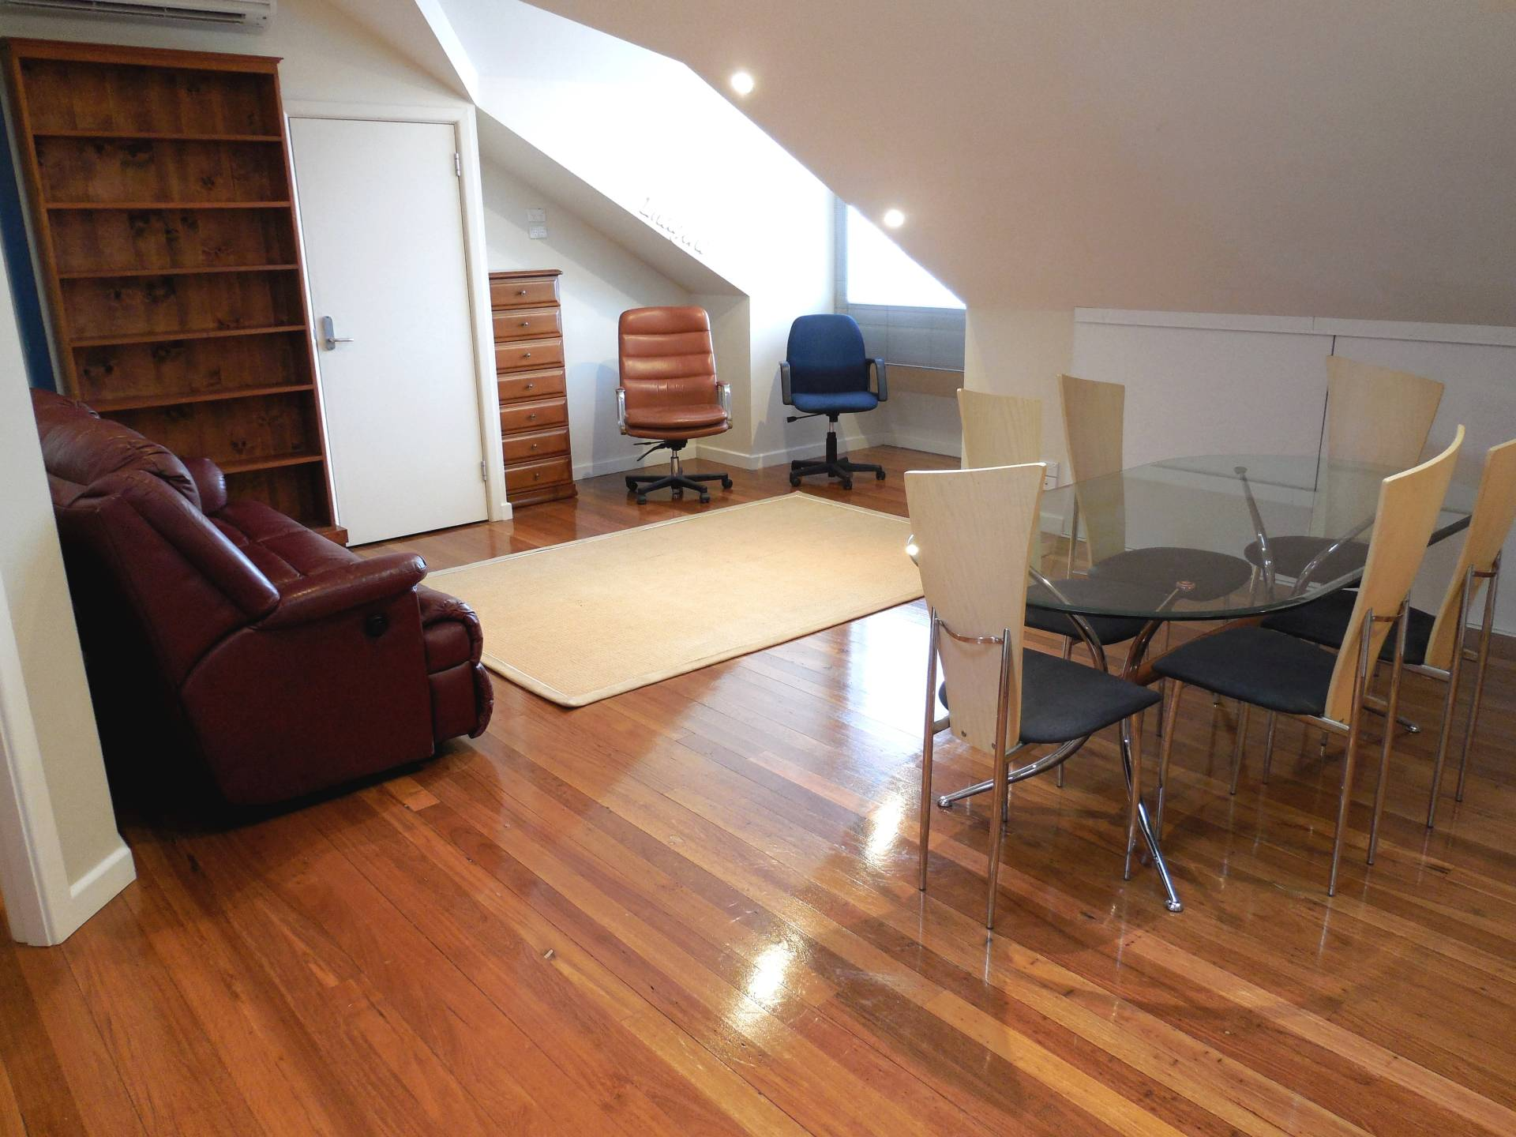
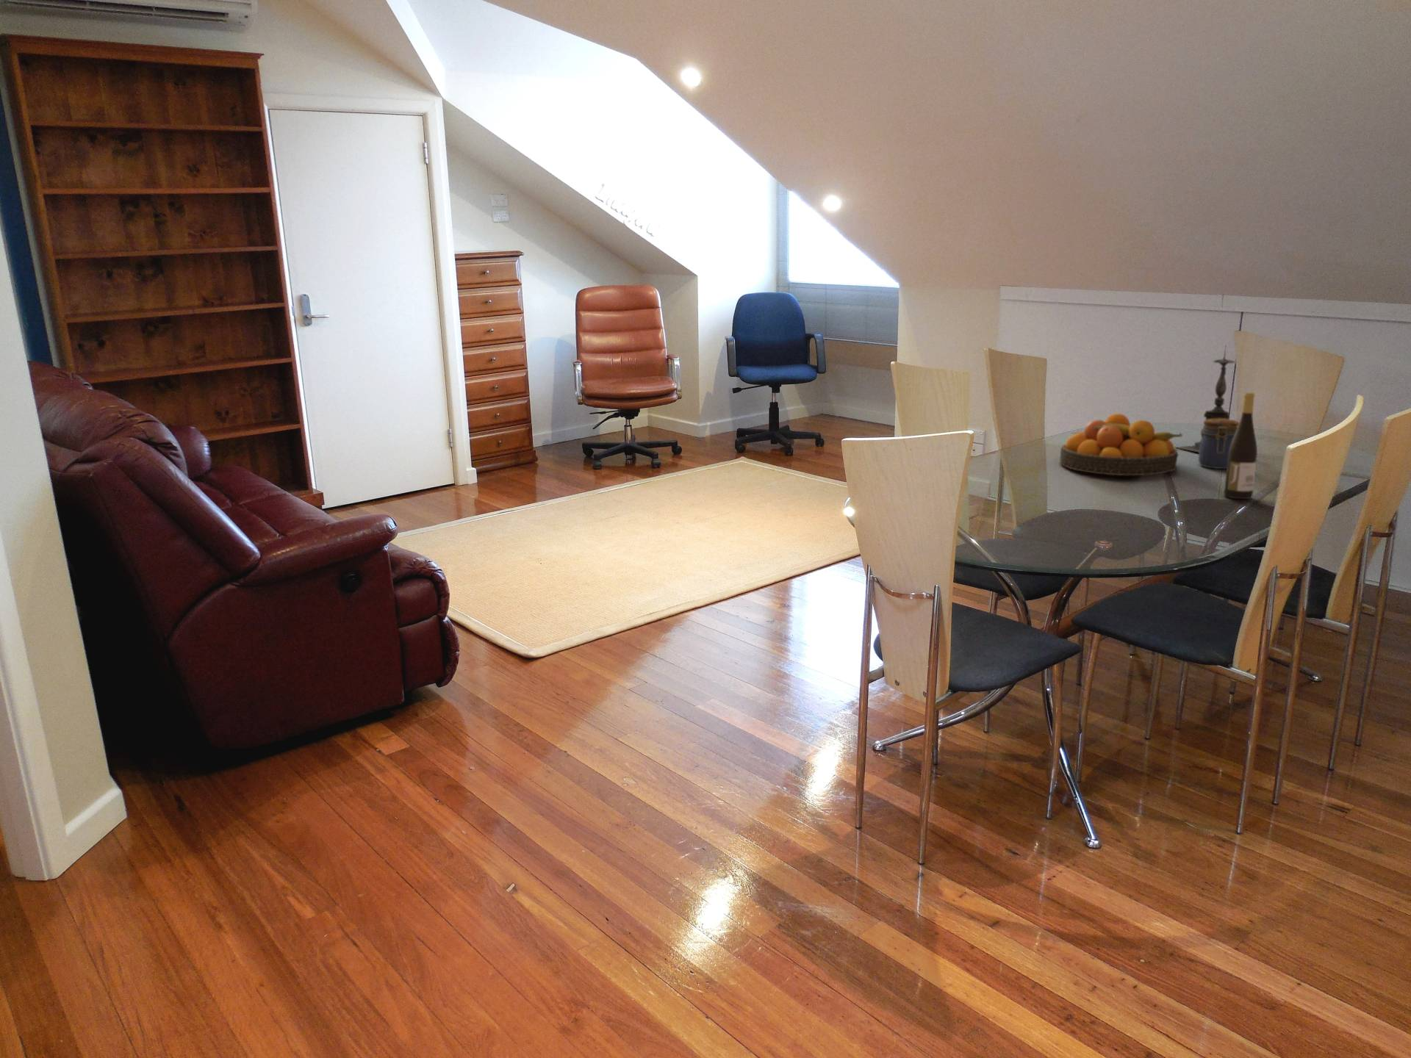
+ jar [1198,418,1240,469]
+ candle holder [1175,346,1235,453]
+ wine bottle [1223,391,1258,500]
+ fruit bowl [1059,413,1183,476]
